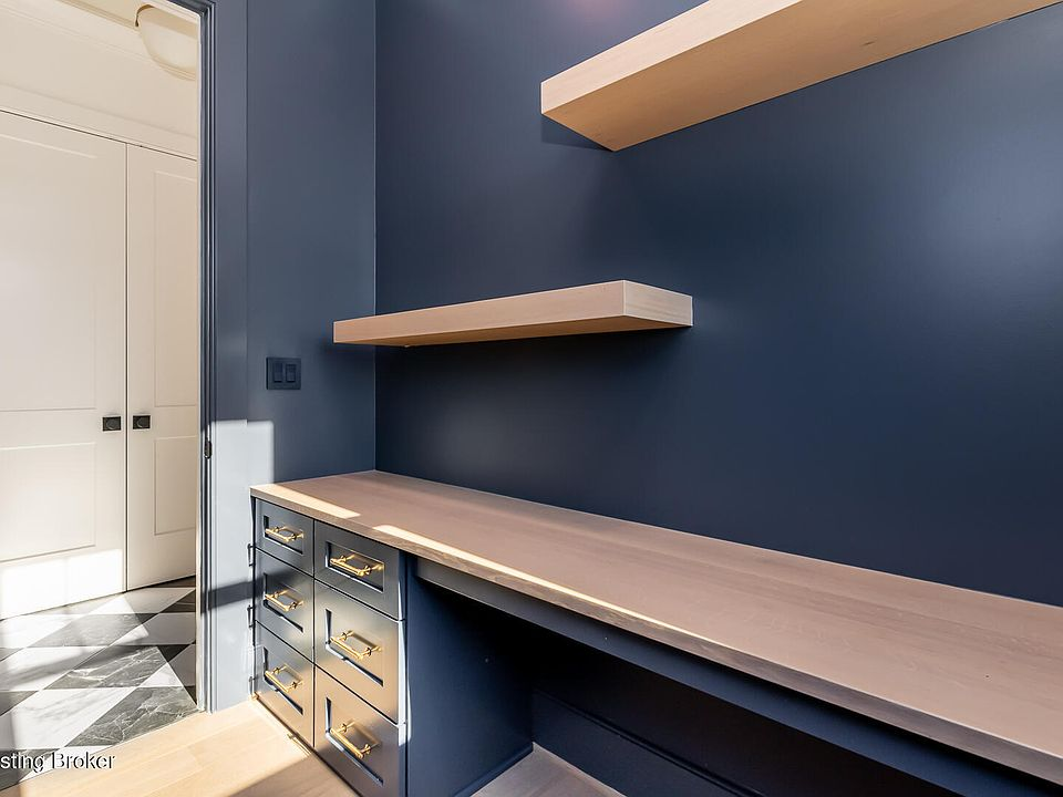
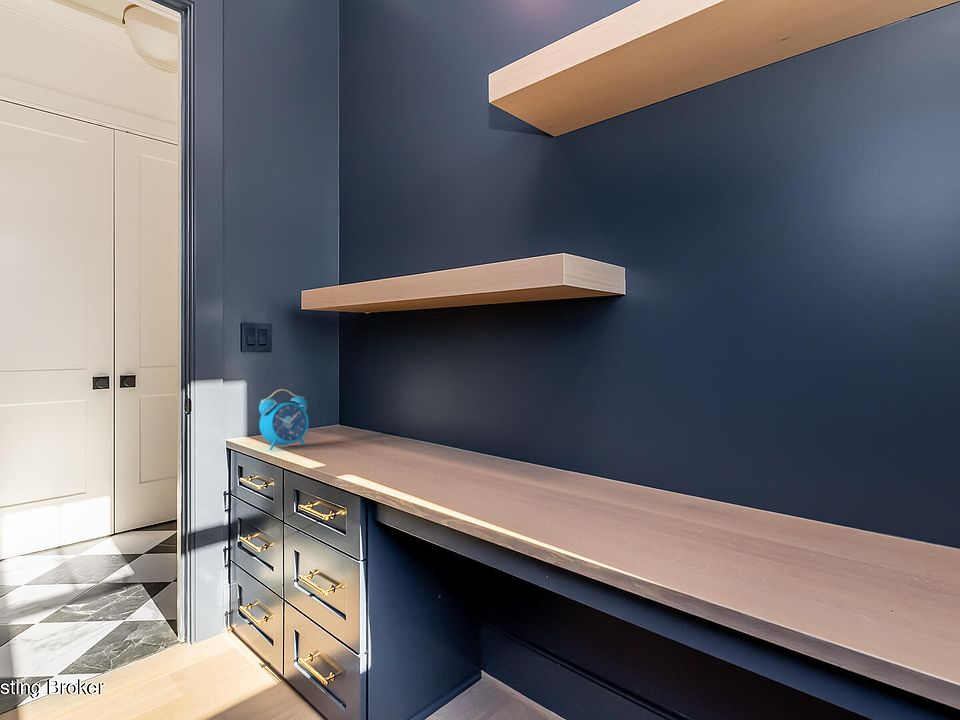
+ alarm clock [258,388,309,451]
